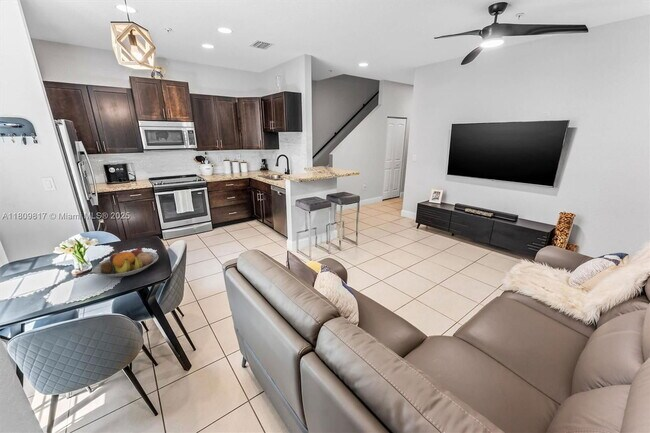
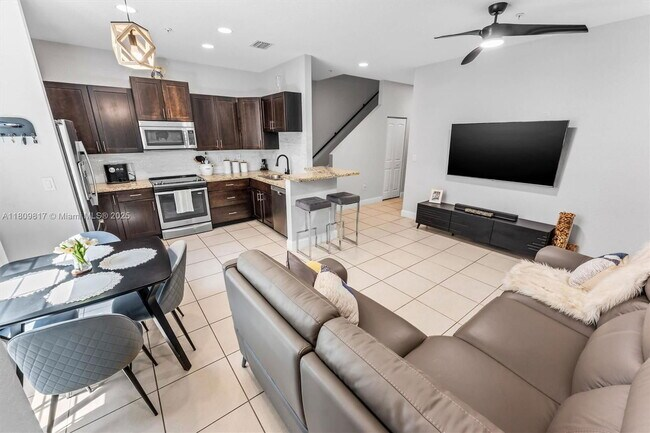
- fruit bowl [92,246,159,277]
